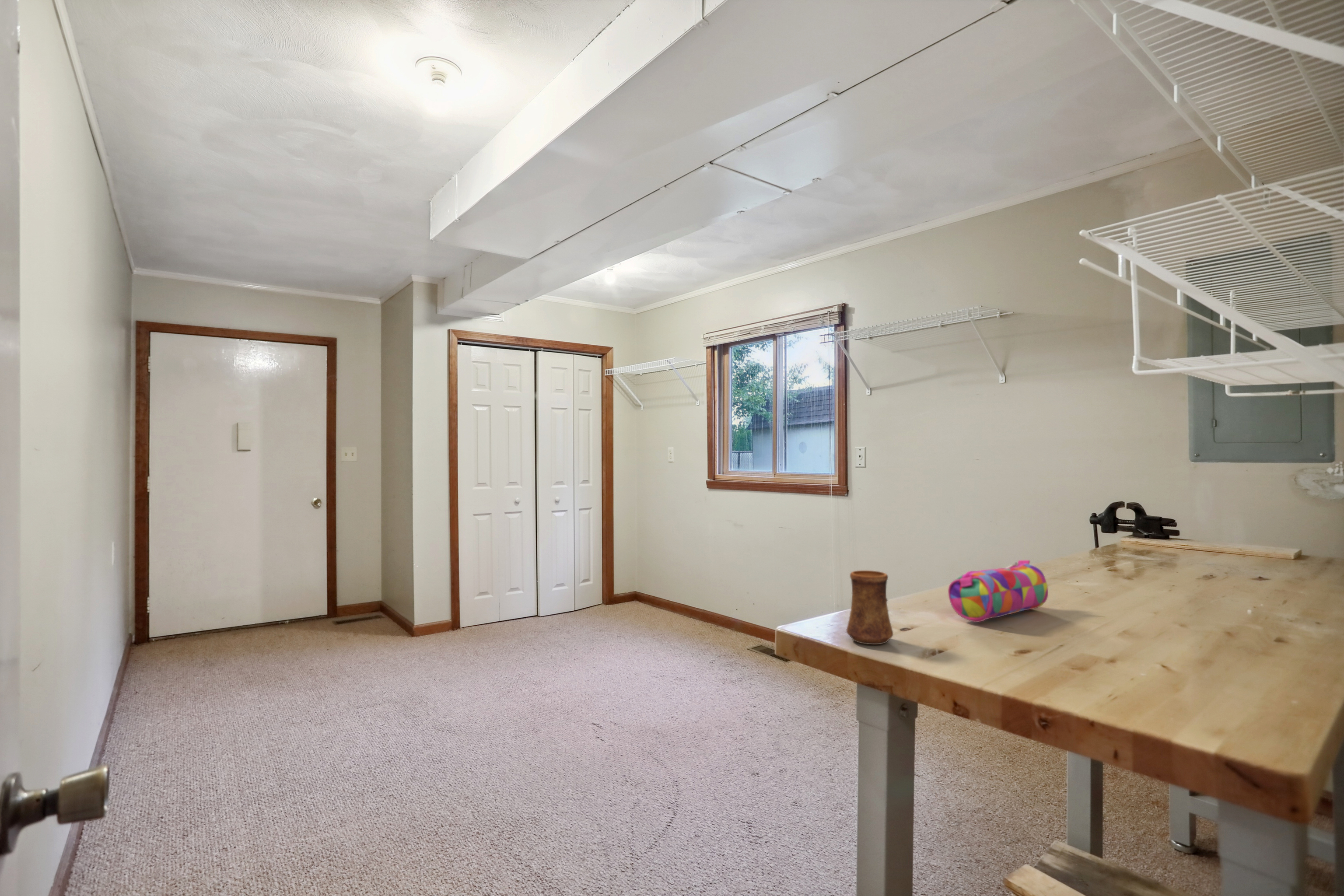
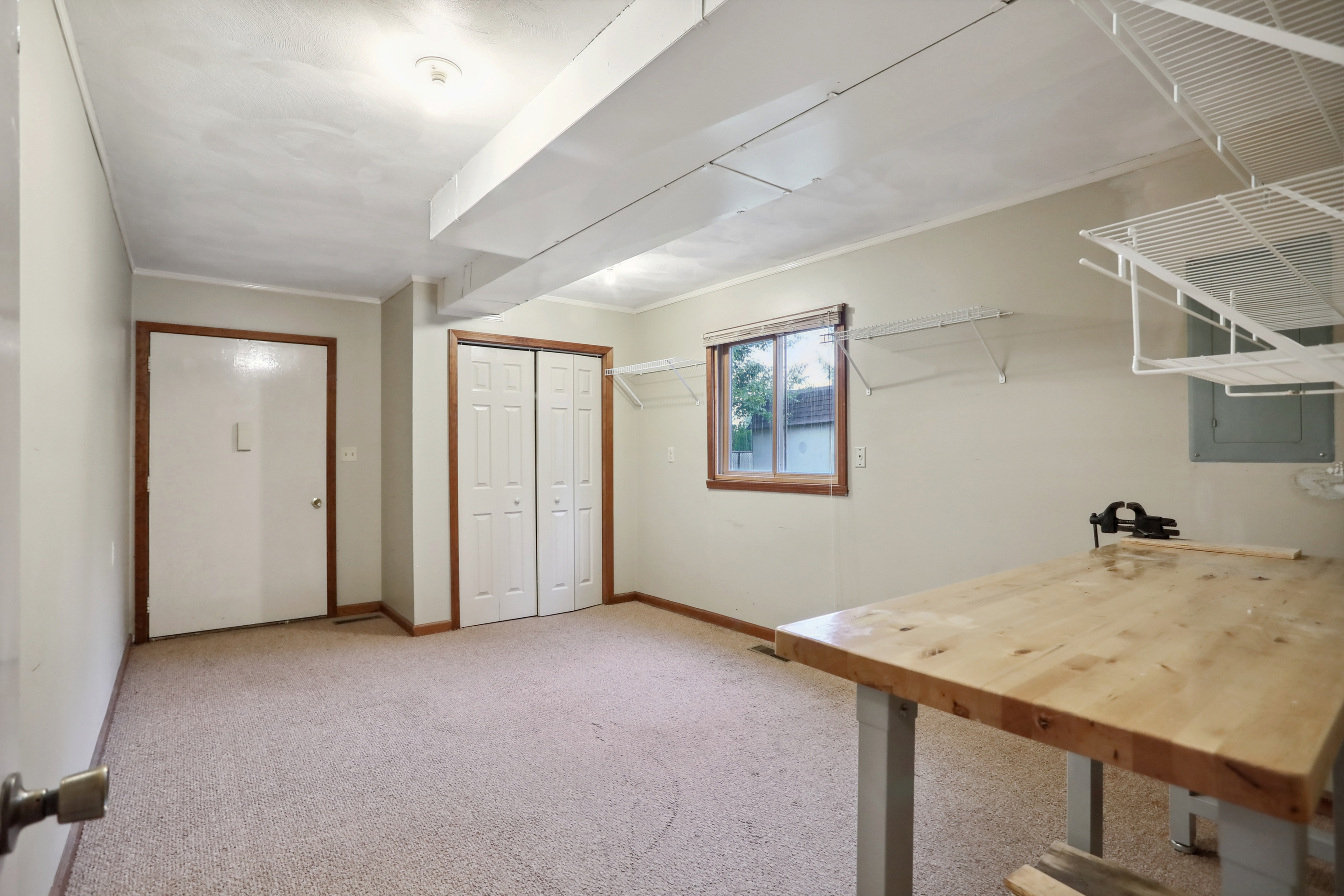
- pencil case [948,560,1049,623]
- cup [846,570,894,645]
